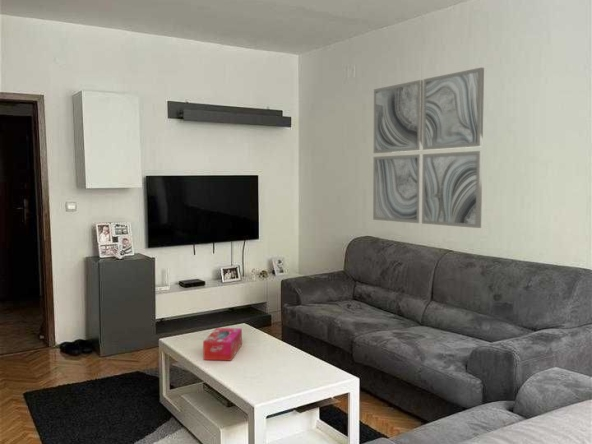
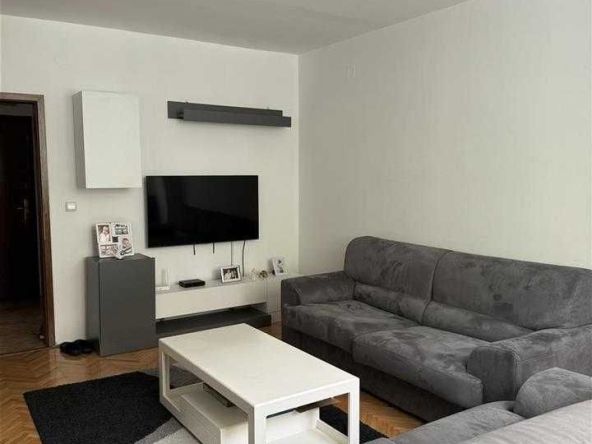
- wall art [372,66,485,229]
- tissue box [202,327,243,362]
